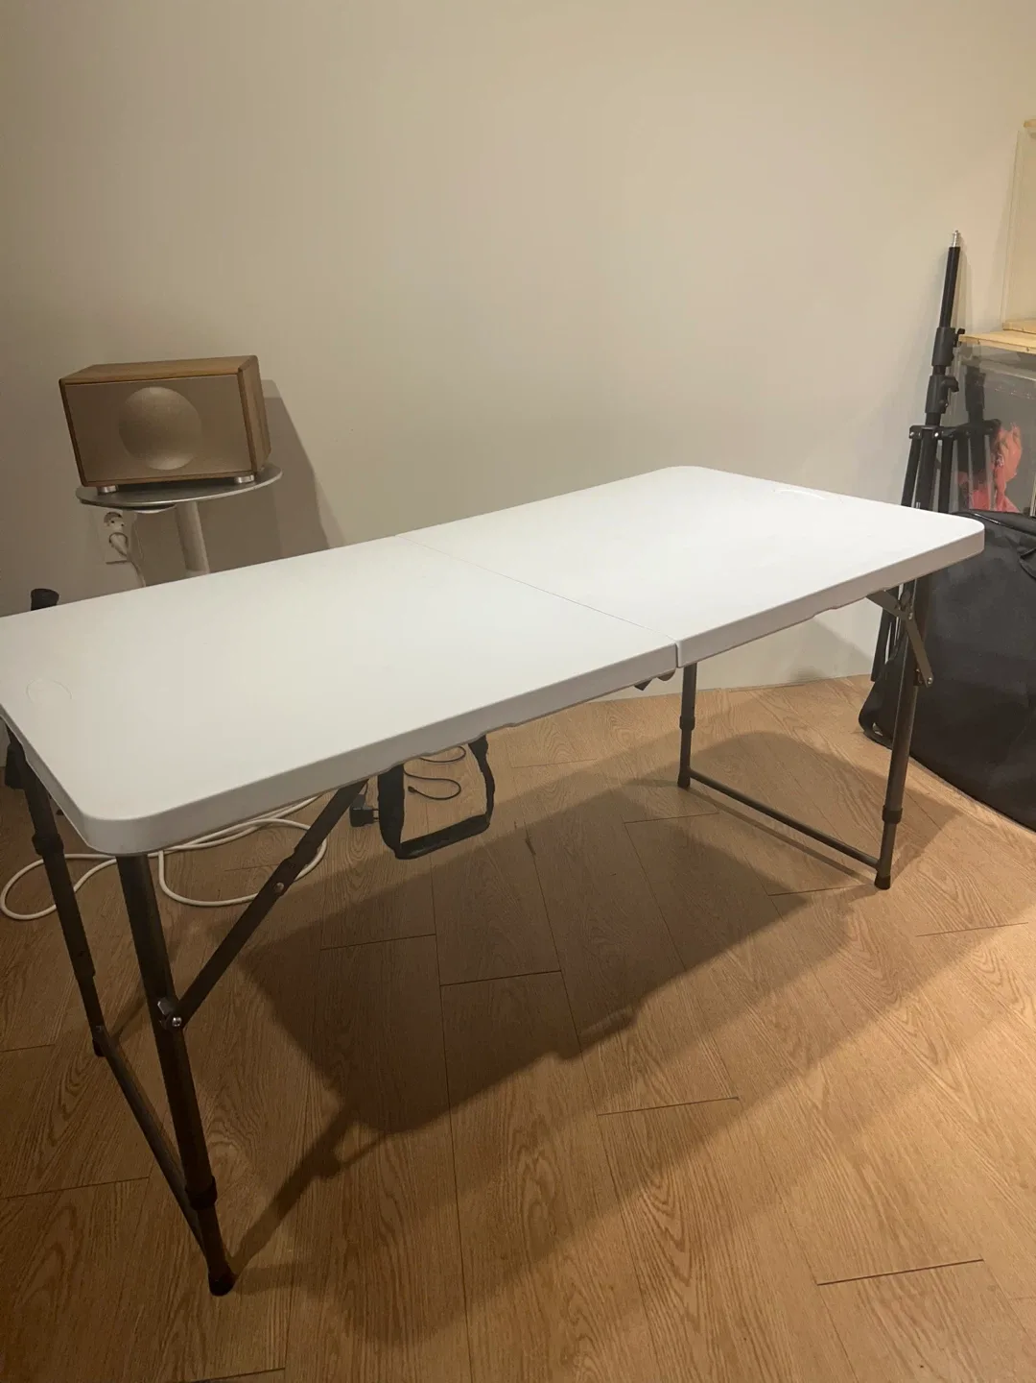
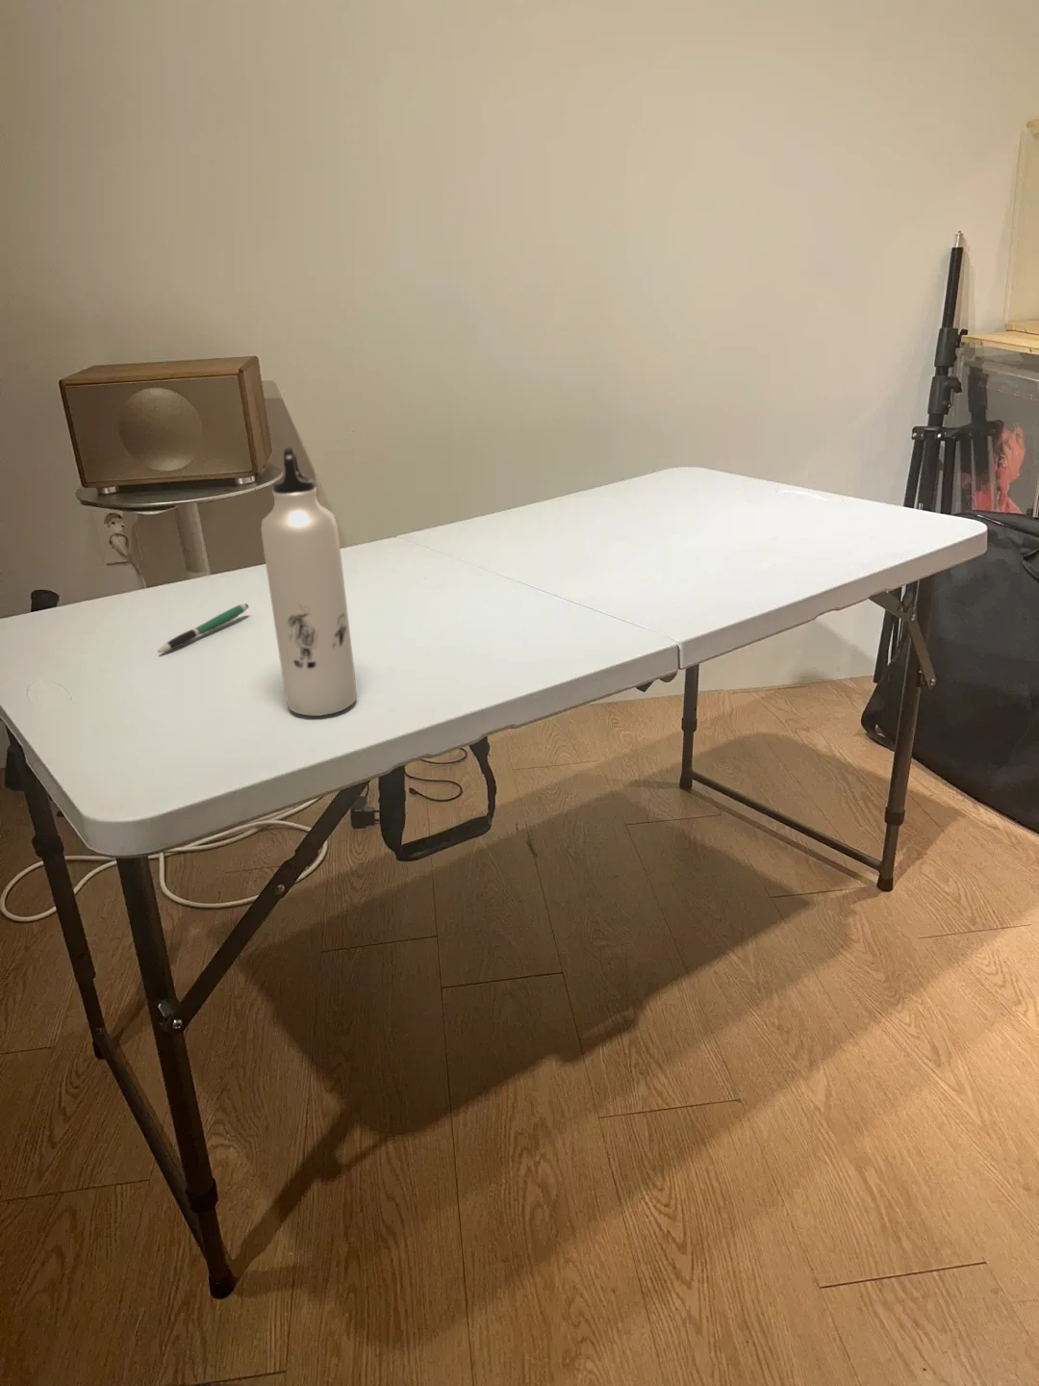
+ pen [157,602,249,654]
+ water bottle [260,446,358,717]
